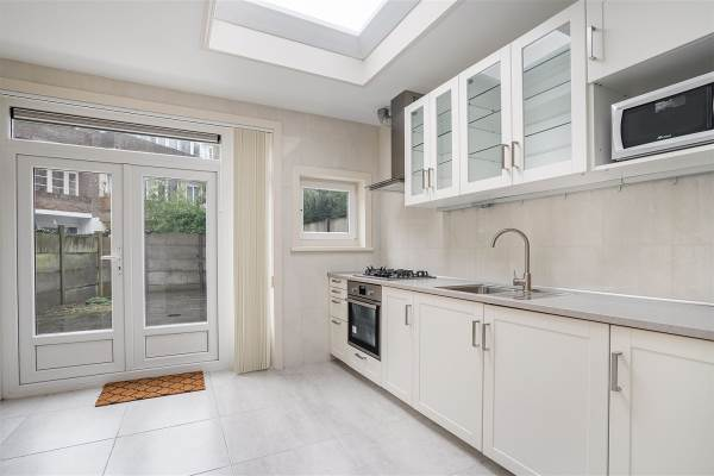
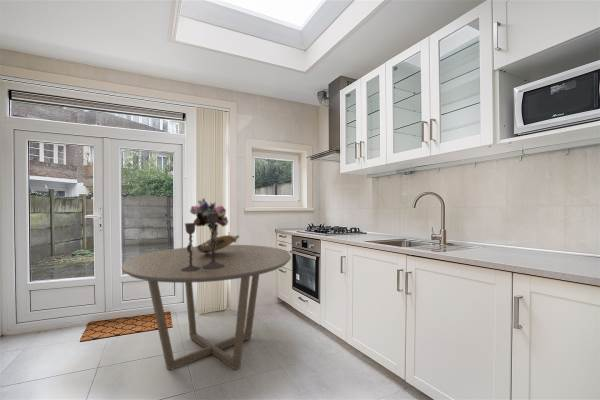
+ candlestick [181,213,224,271]
+ bouquet [189,197,240,254]
+ dining table [121,244,292,371]
